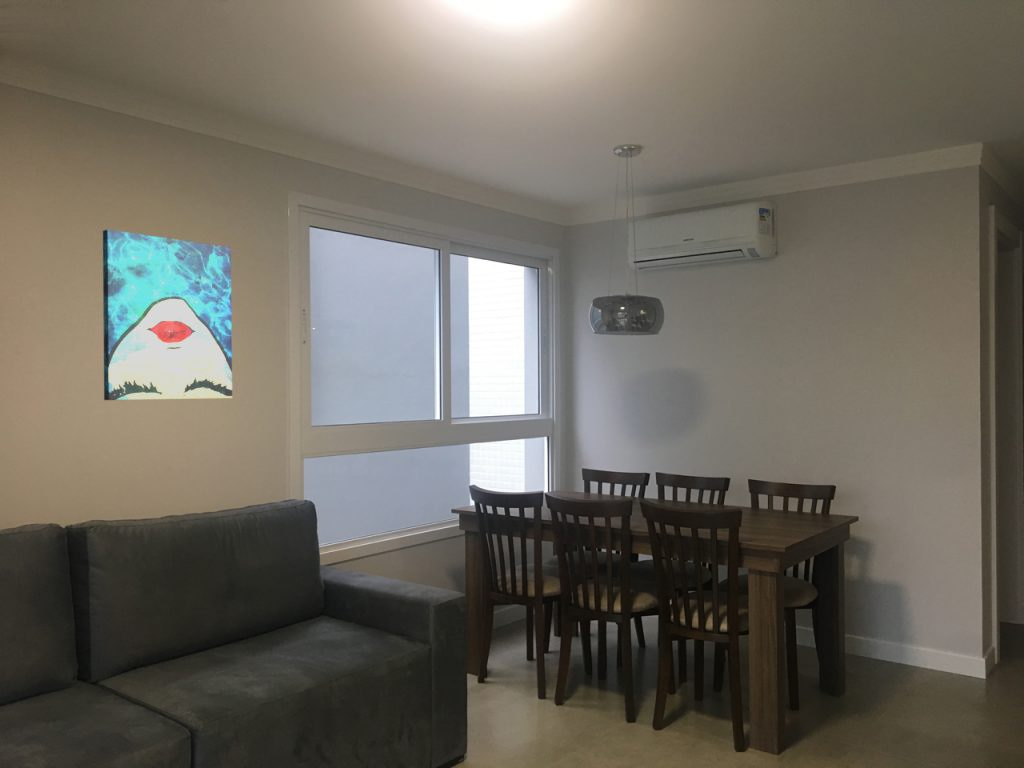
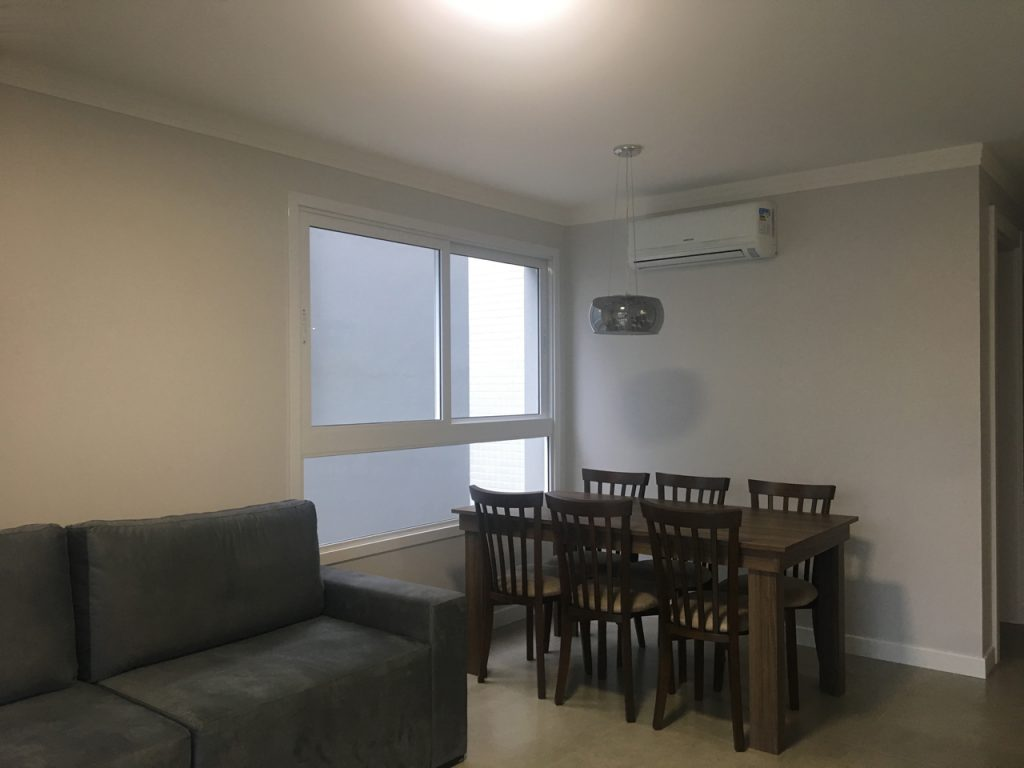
- wall art [102,228,233,401]
